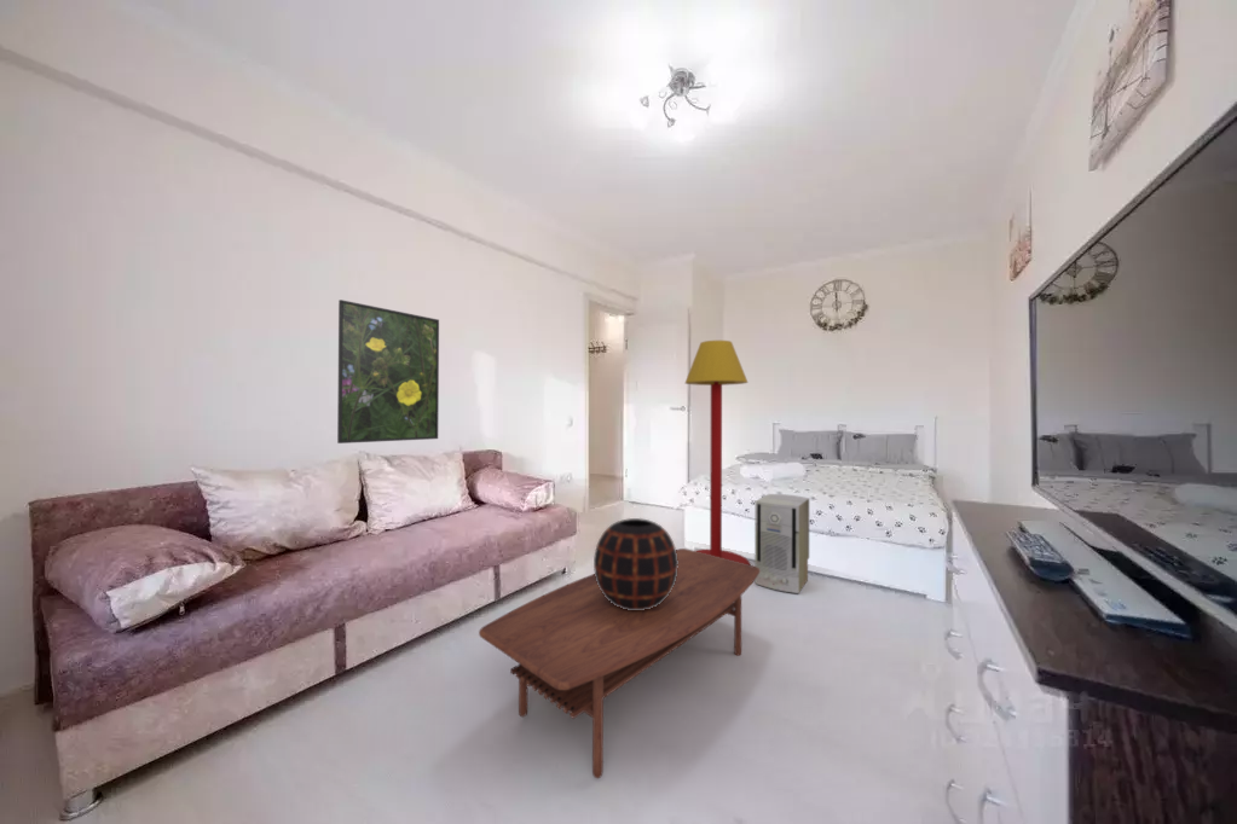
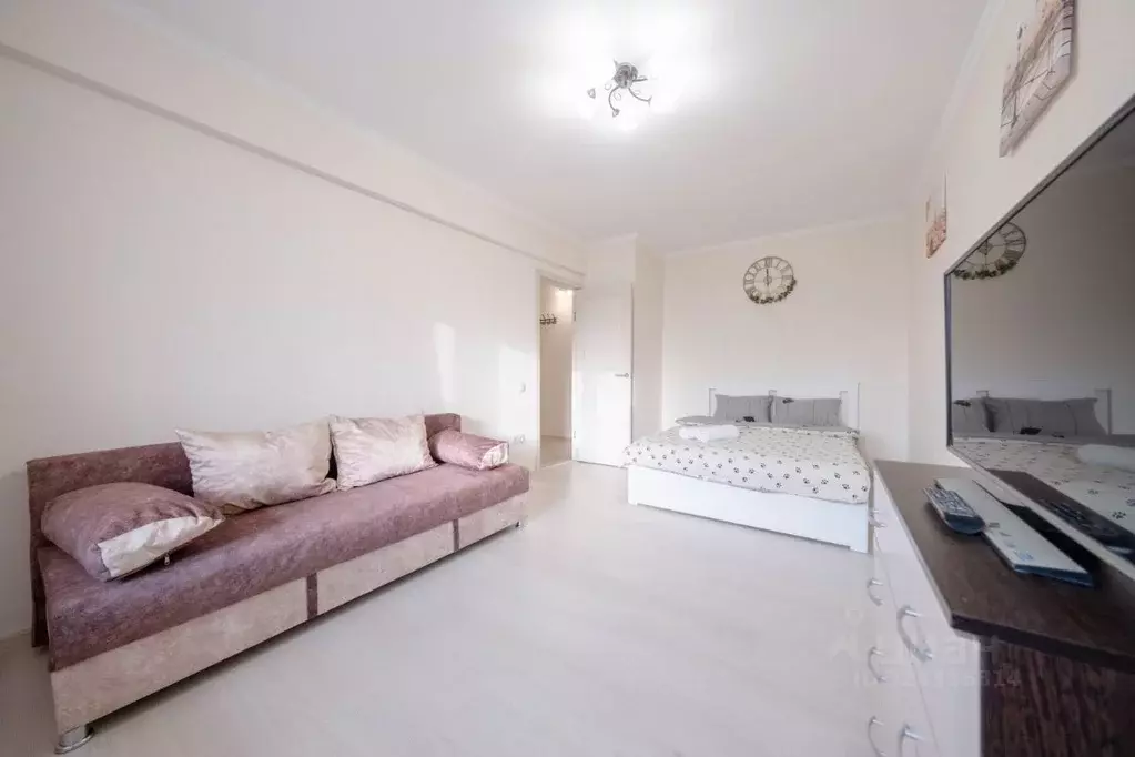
- coffee table [478,547,759,779]
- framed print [336,298,440,445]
- decorative vase [593,517,678,610]
- air purifier [753,493,810,594]
- floor lamp [684,340,751,565]
